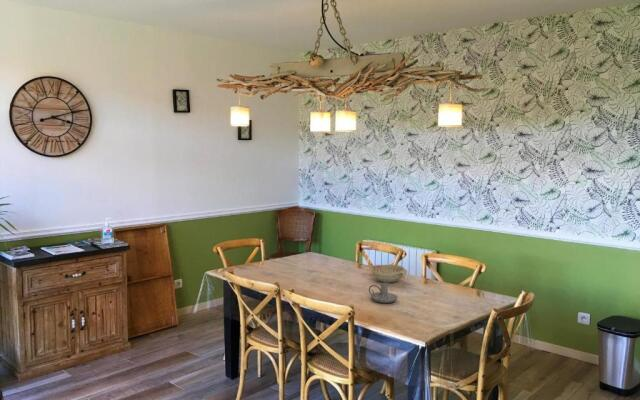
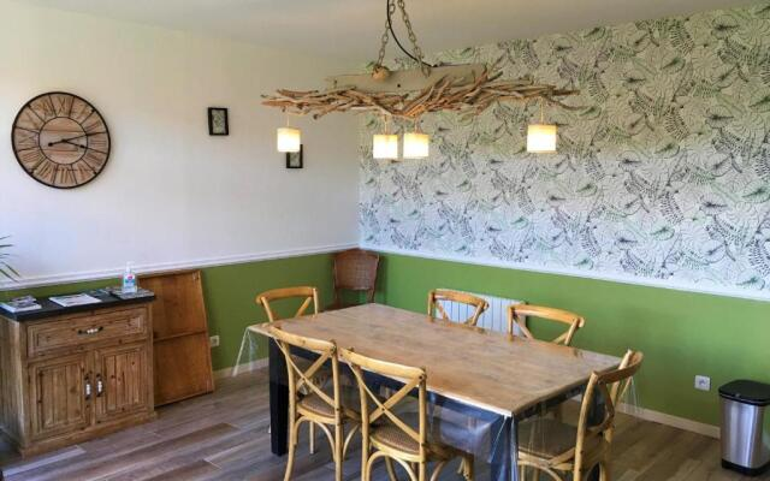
- candle holder [368,282,398,304]
- decorative bowl [369,264,409,284]
